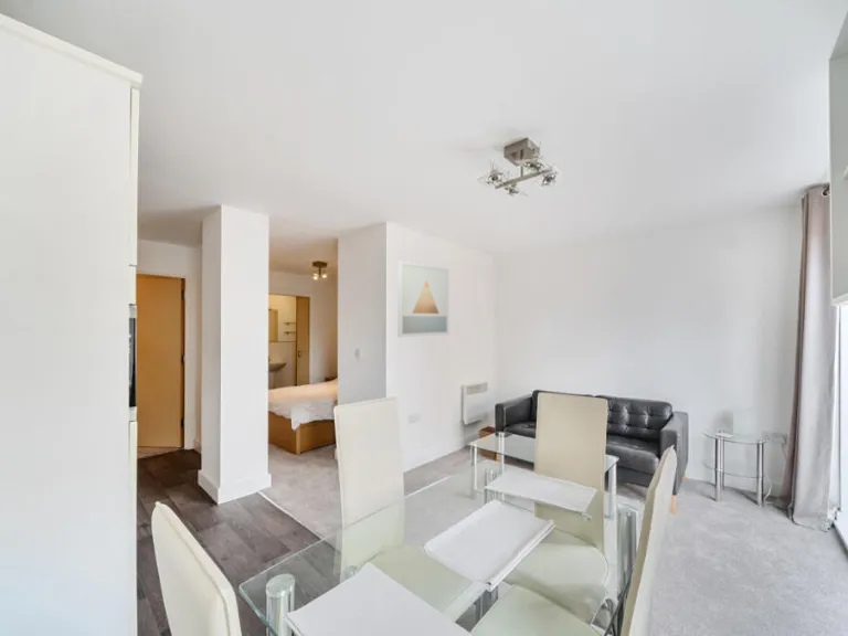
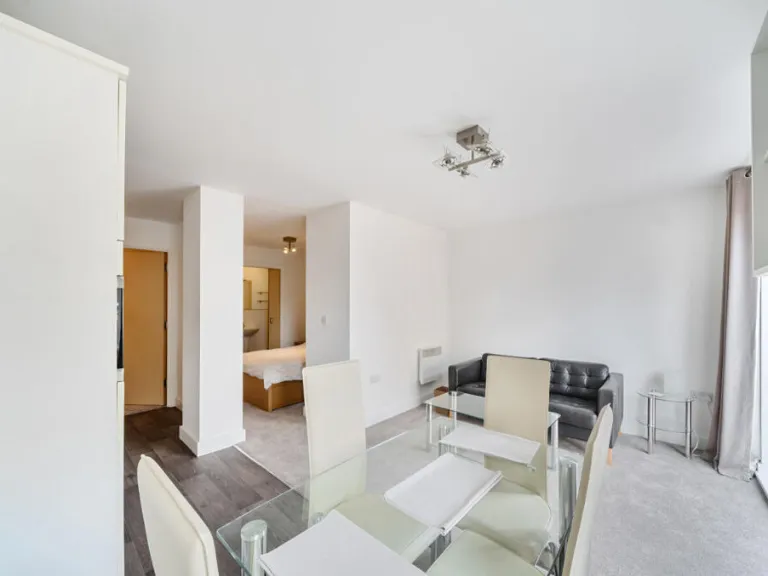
- wall art [396,261,451,338]
